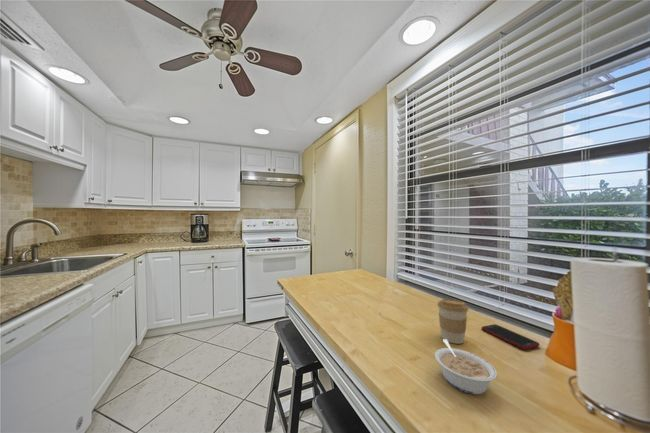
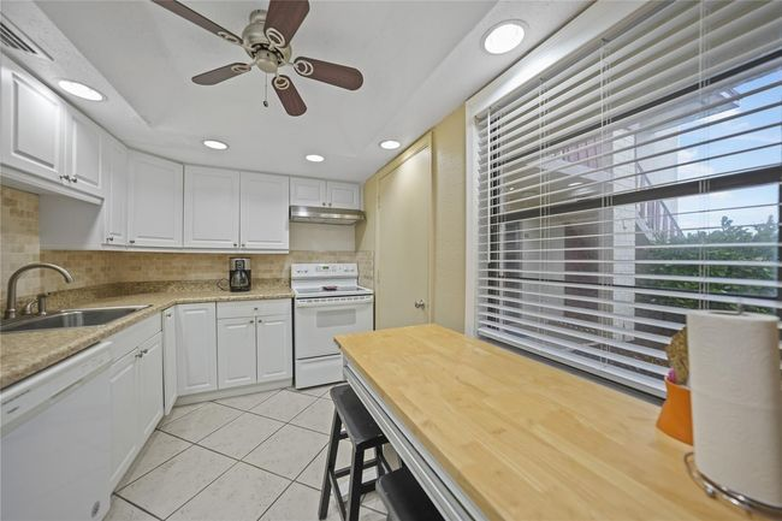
- coffee cup [436,298,469,345]
- cell phone [481,323,540,351]
- legume [434,339,498,396]
